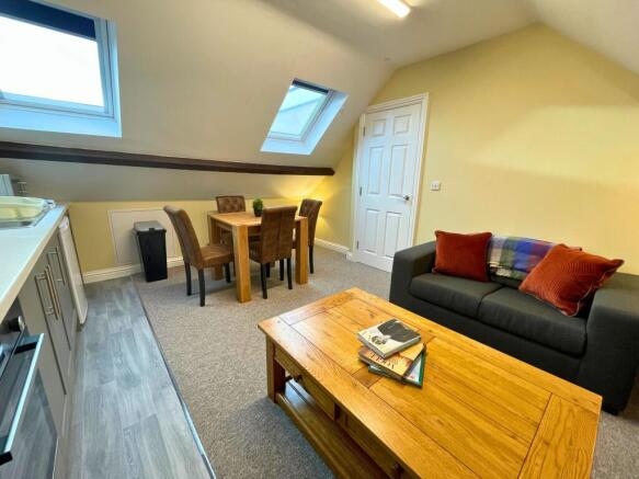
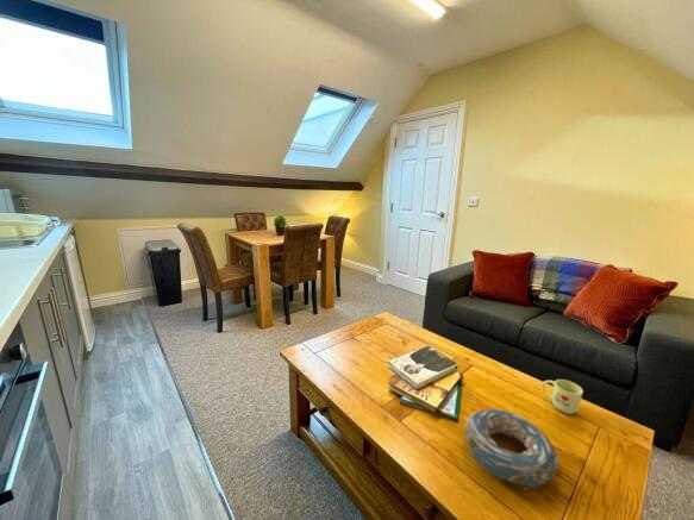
+ decorative bowl [463,407,561,489]
+ mug [540,378,584,415]
